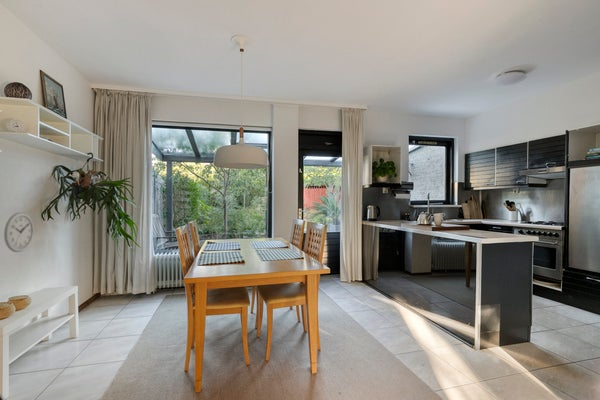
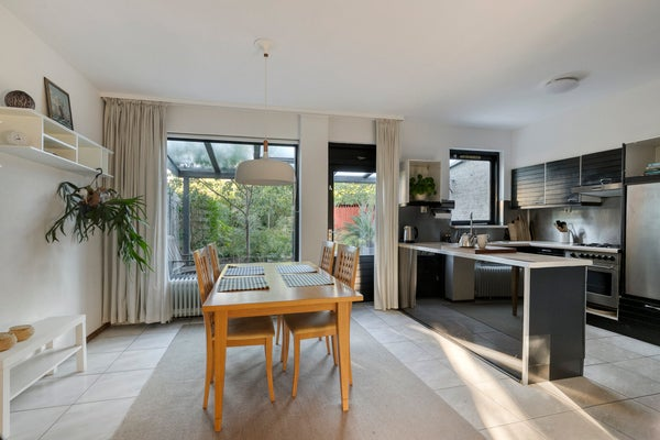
- wall clock [3,211,34,253]
